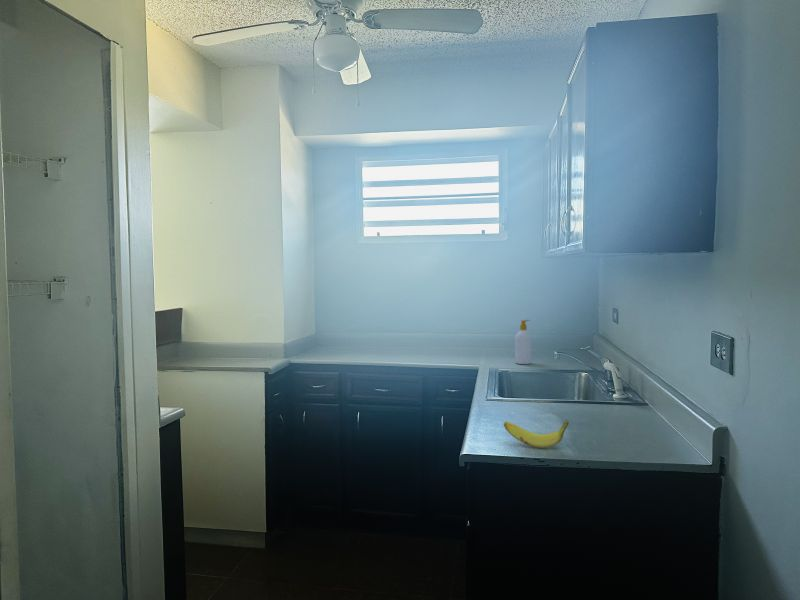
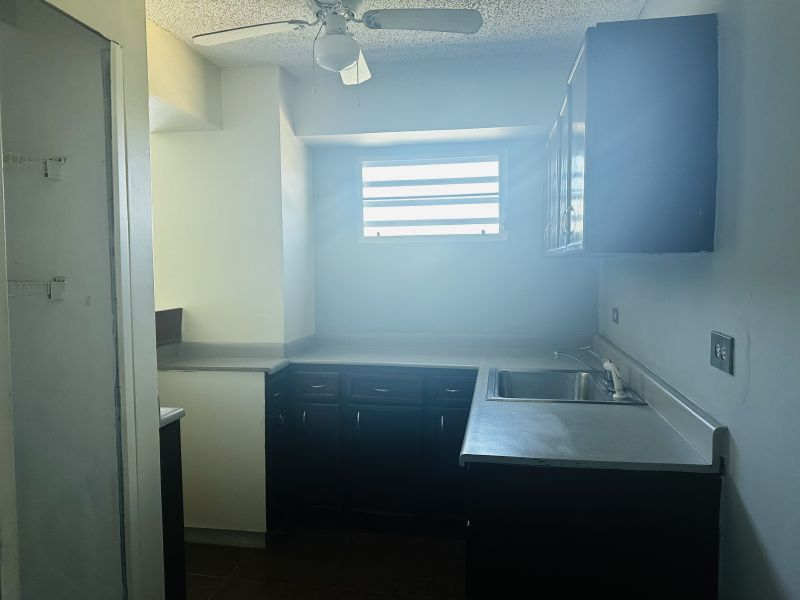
- banana [503,419,570,449]
- soap bottle [514,319,532,365]
